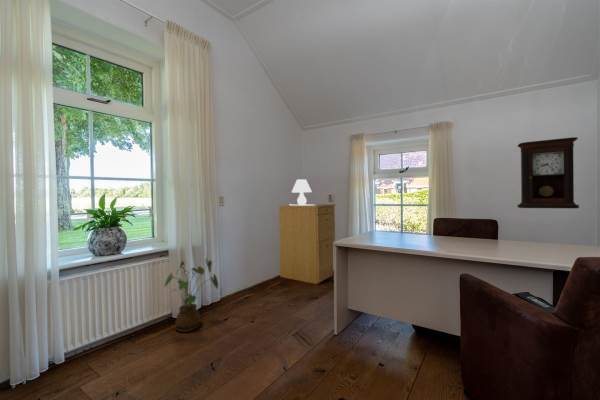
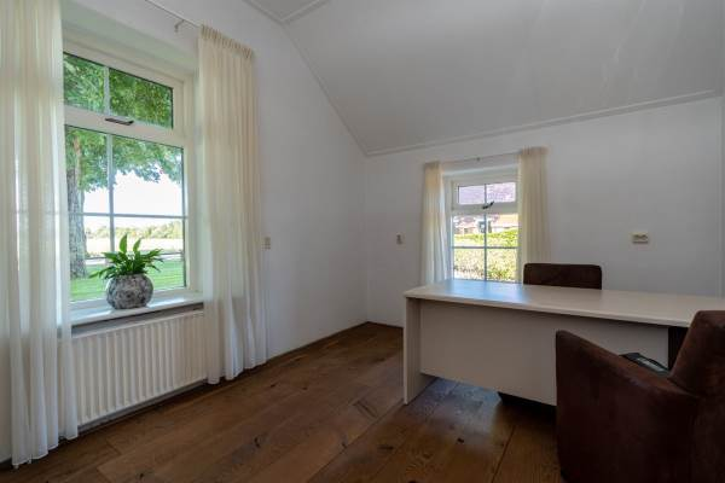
- filing cabinet [278,203,336,285]
- house plant [163,258,219,333]
- pendulum clock [516,136,580,209]
- table lamp [288,178,315,205]
